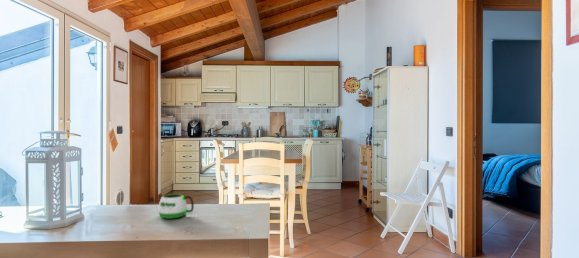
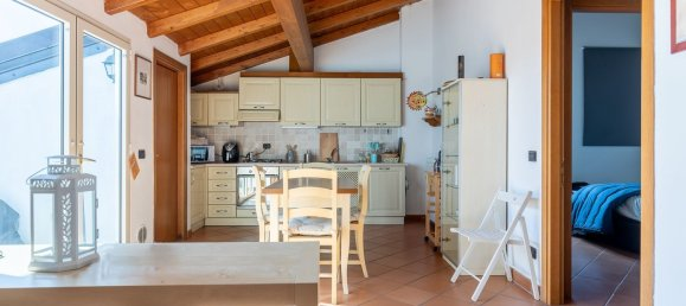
- mug [157,193,199,220]
